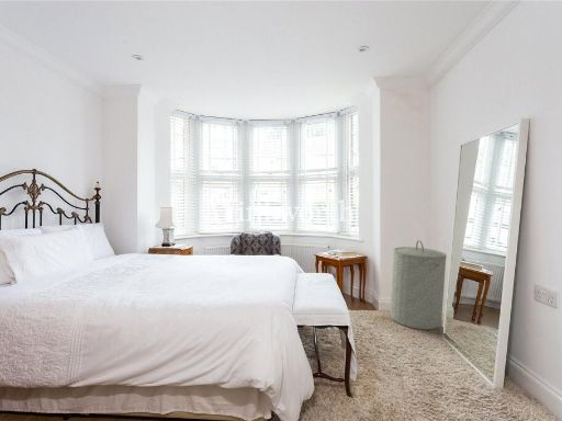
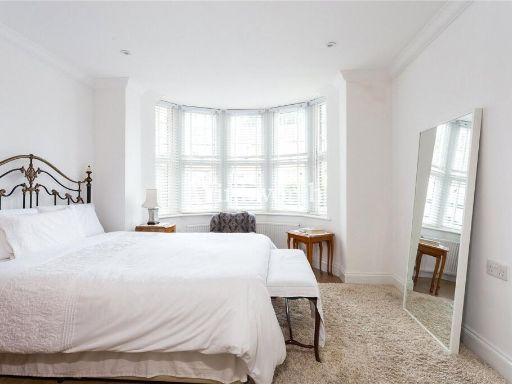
- laundry hamper [389,239,448,330]
